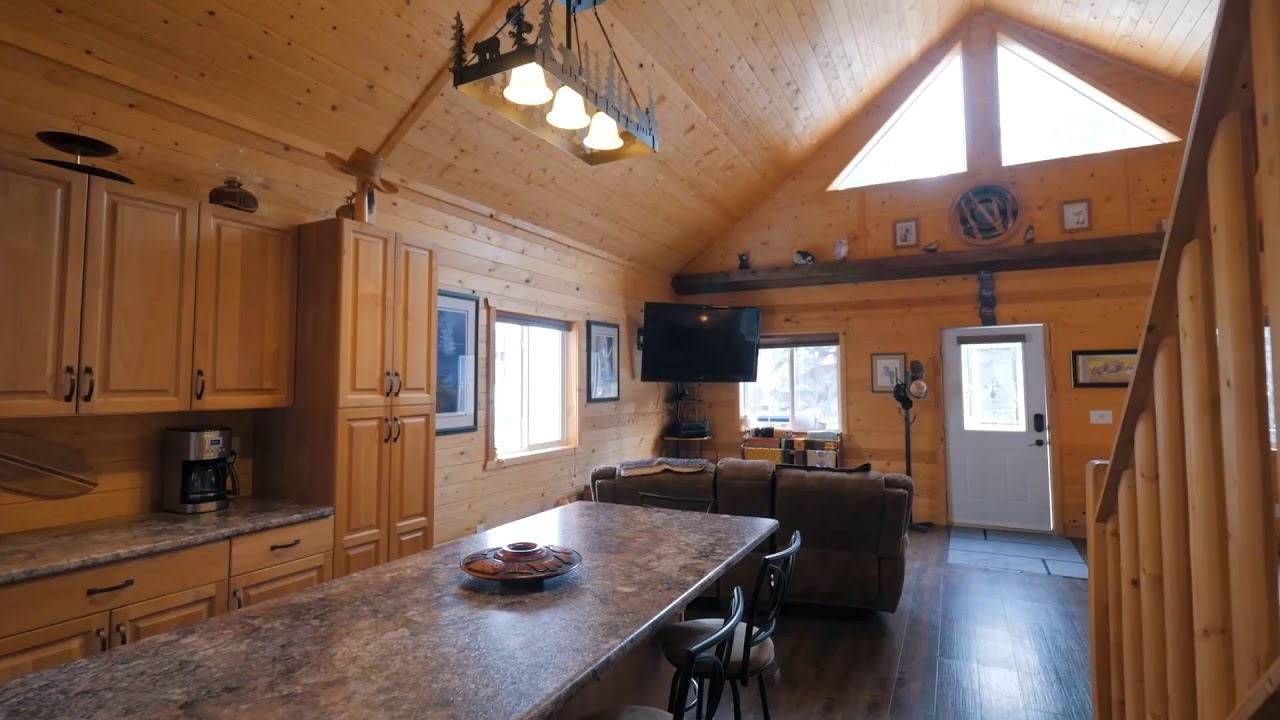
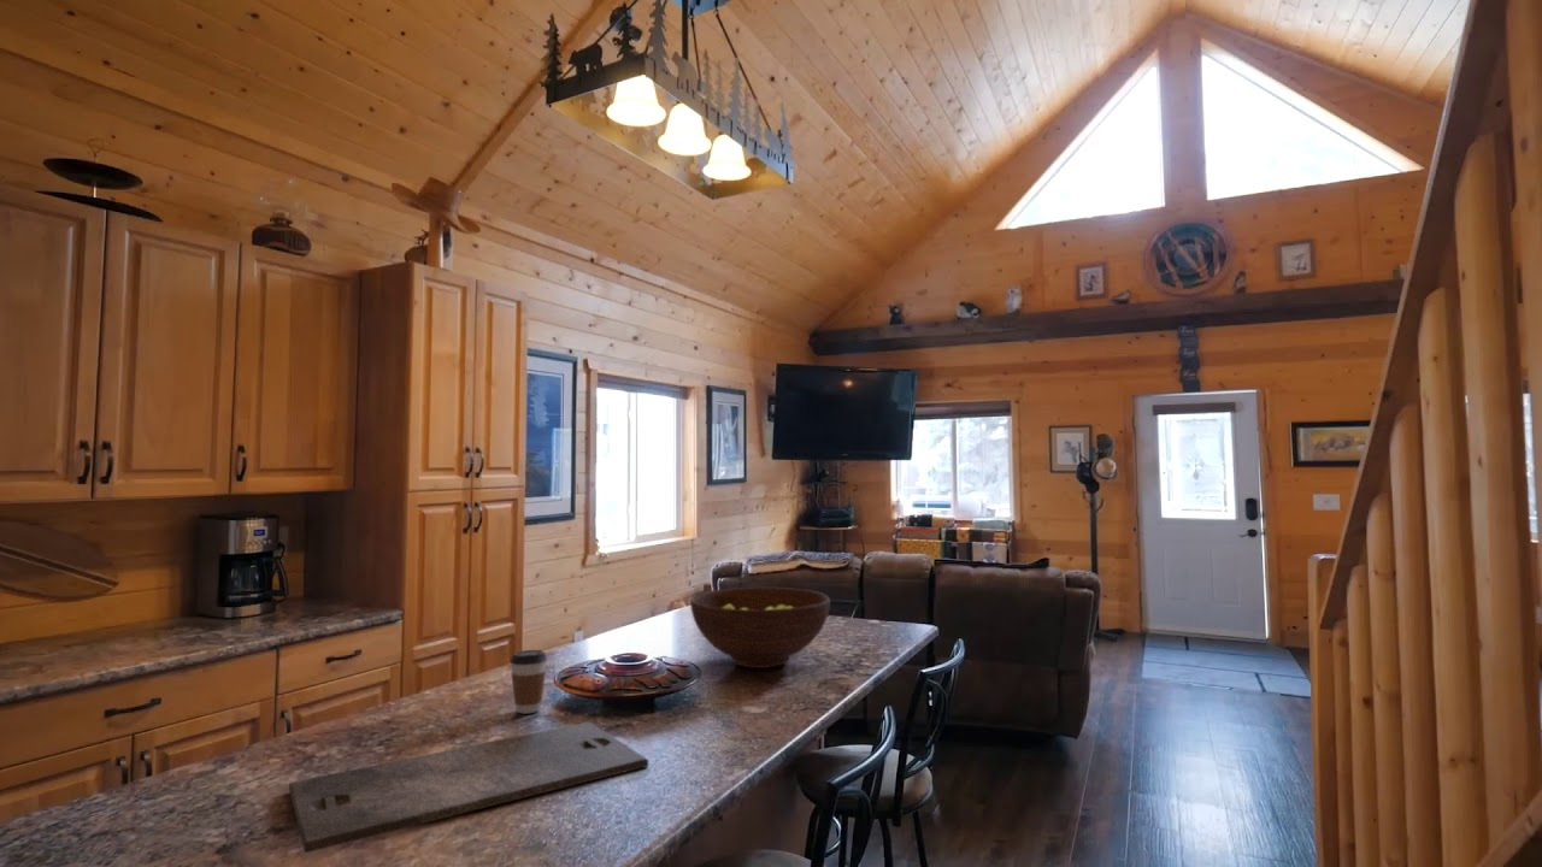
+ cutting board [288,720,649,854]
+ coffee cup [508,649,548,715]
+ fruit bowl [689,586,831,670]
